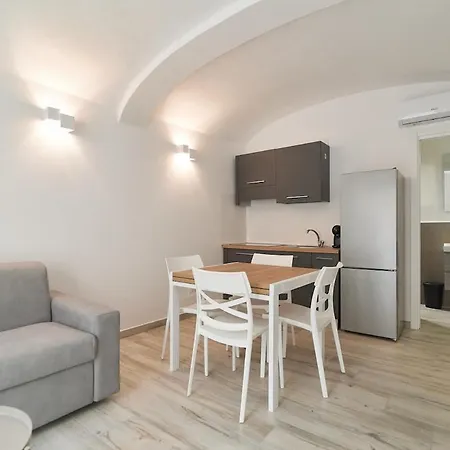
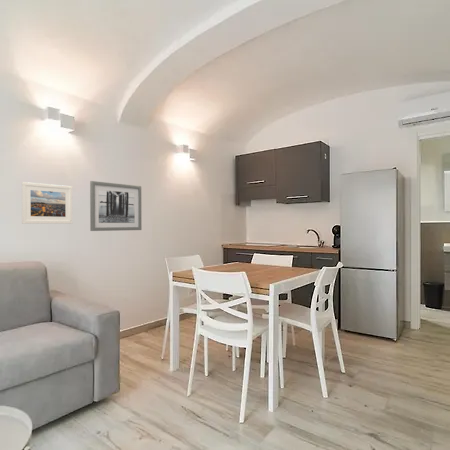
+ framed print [21,181,73,225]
+ wall art [89,180,143,232]
